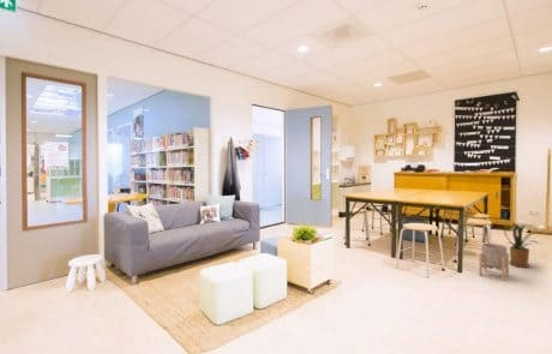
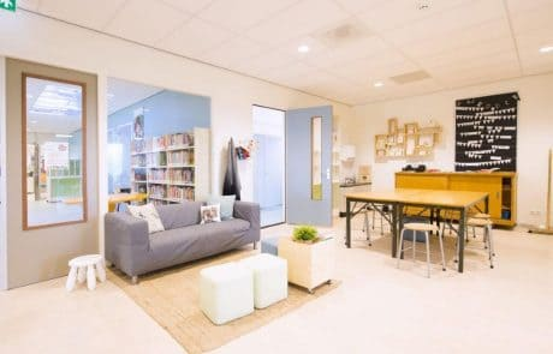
- house plant [503,222,542,269]
- planter [478,242,510,281]
